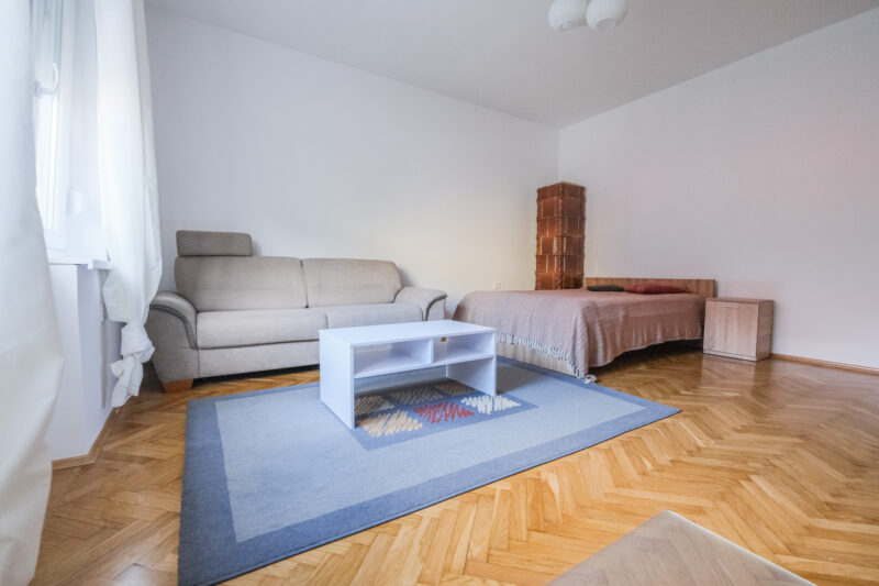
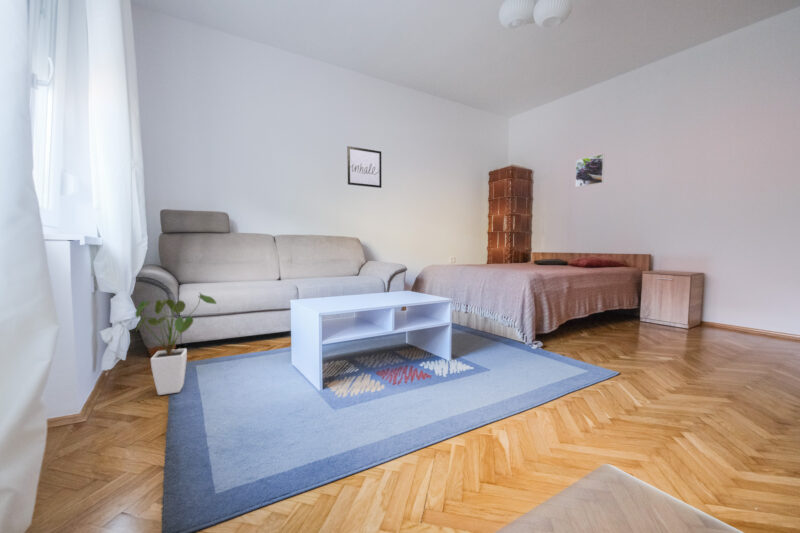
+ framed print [574,153,606,188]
+ wall art [346,145,383,189]
+ house plant [134,292,218,396]
